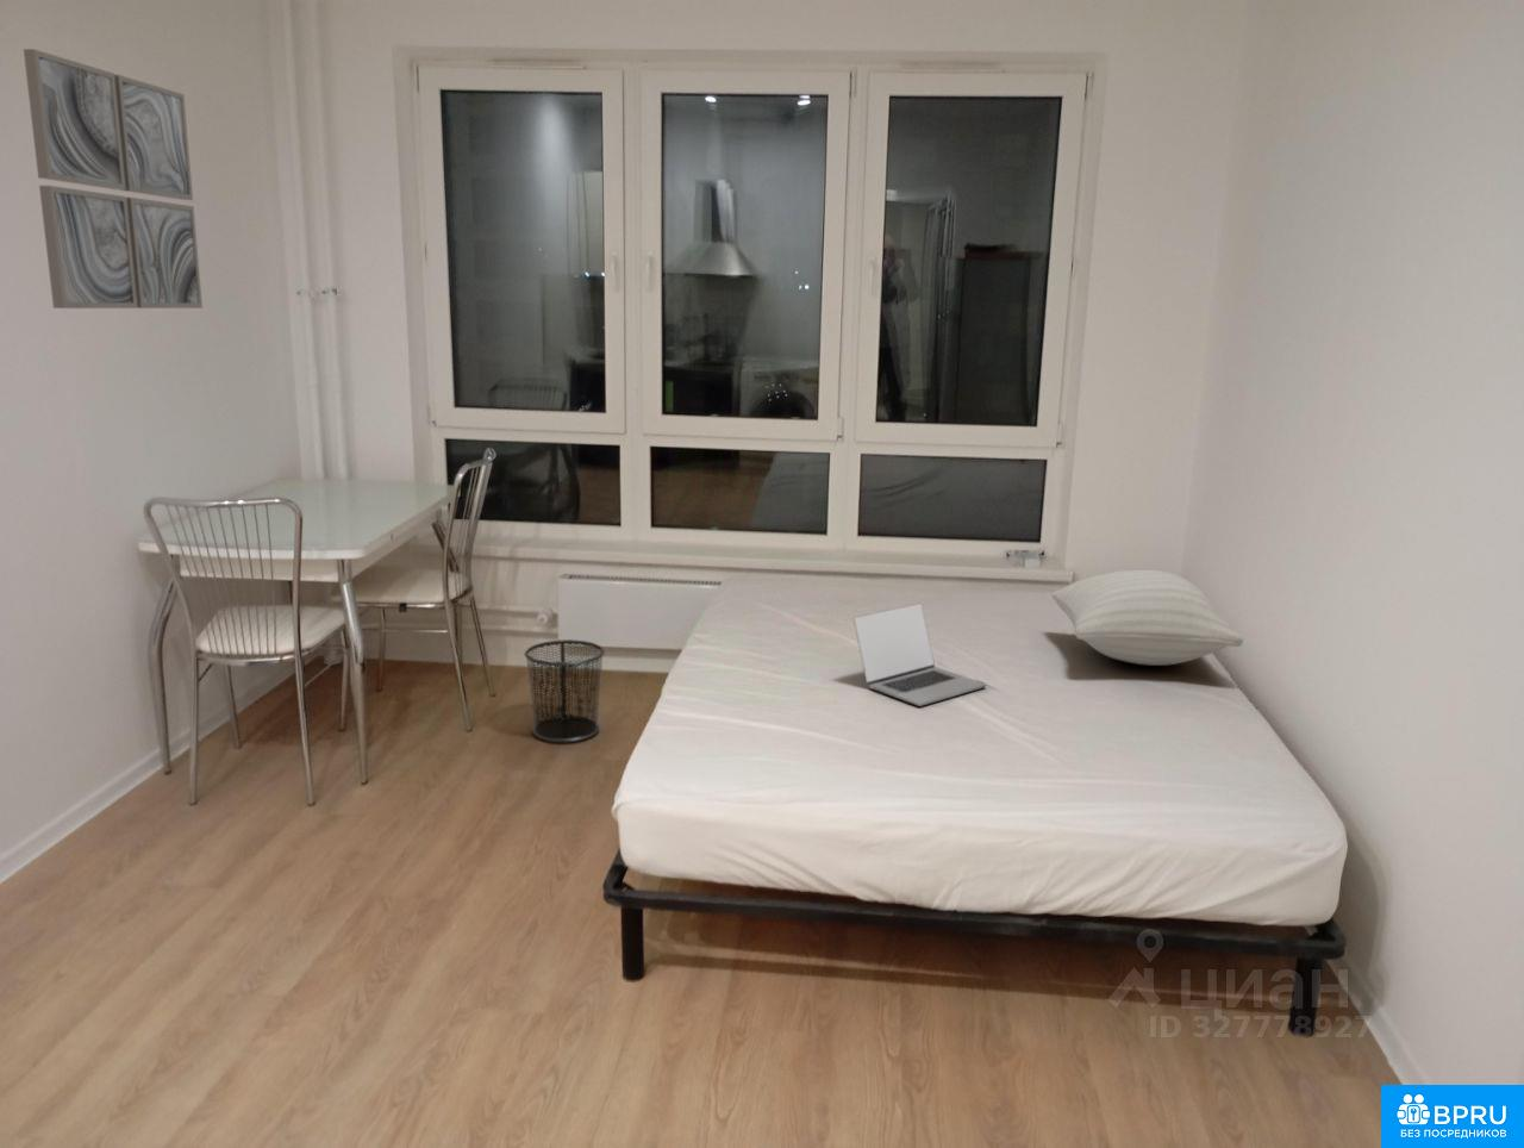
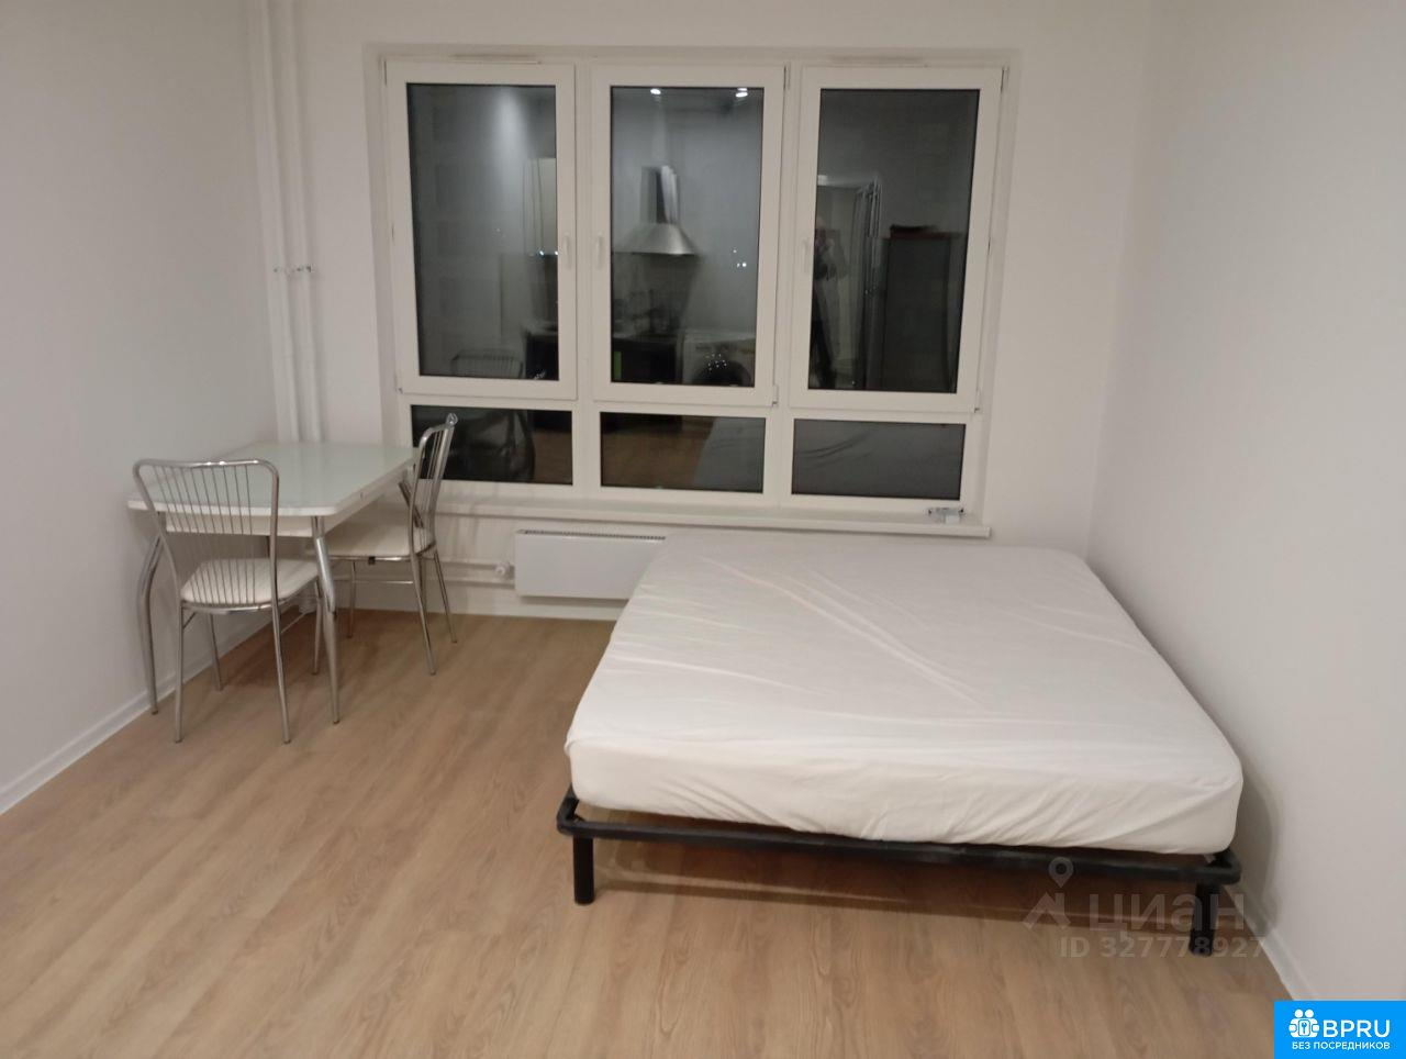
- laptop [852,603,987,708]
- waste bin [524,638,606,743]
- wall art [23,48,204,310]
- pillow [1050,569,1244,667]
